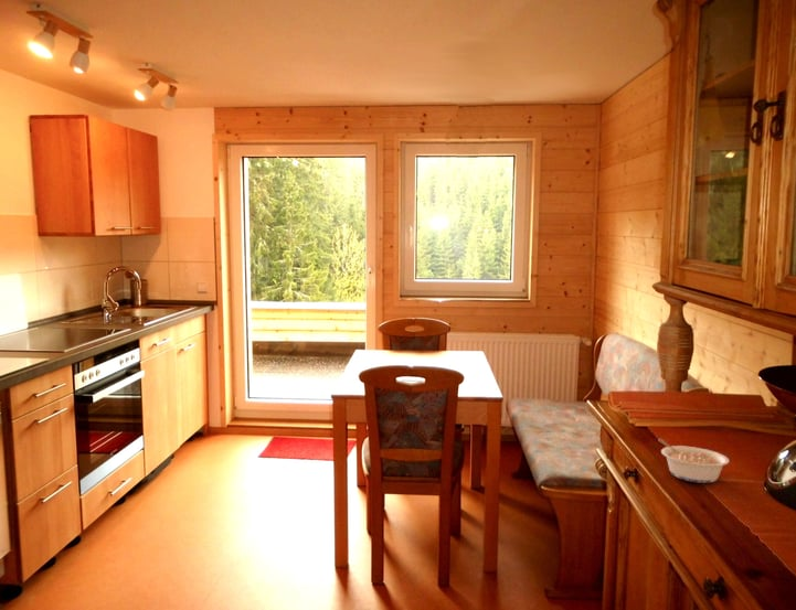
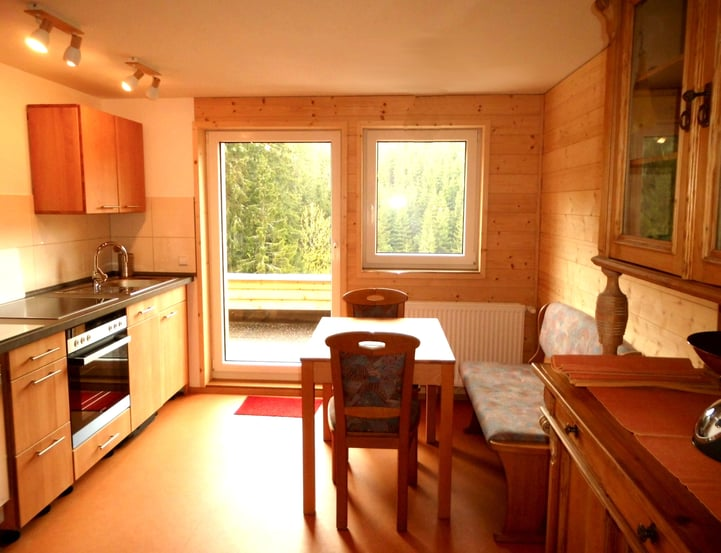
- legume [657,438,730,484]
